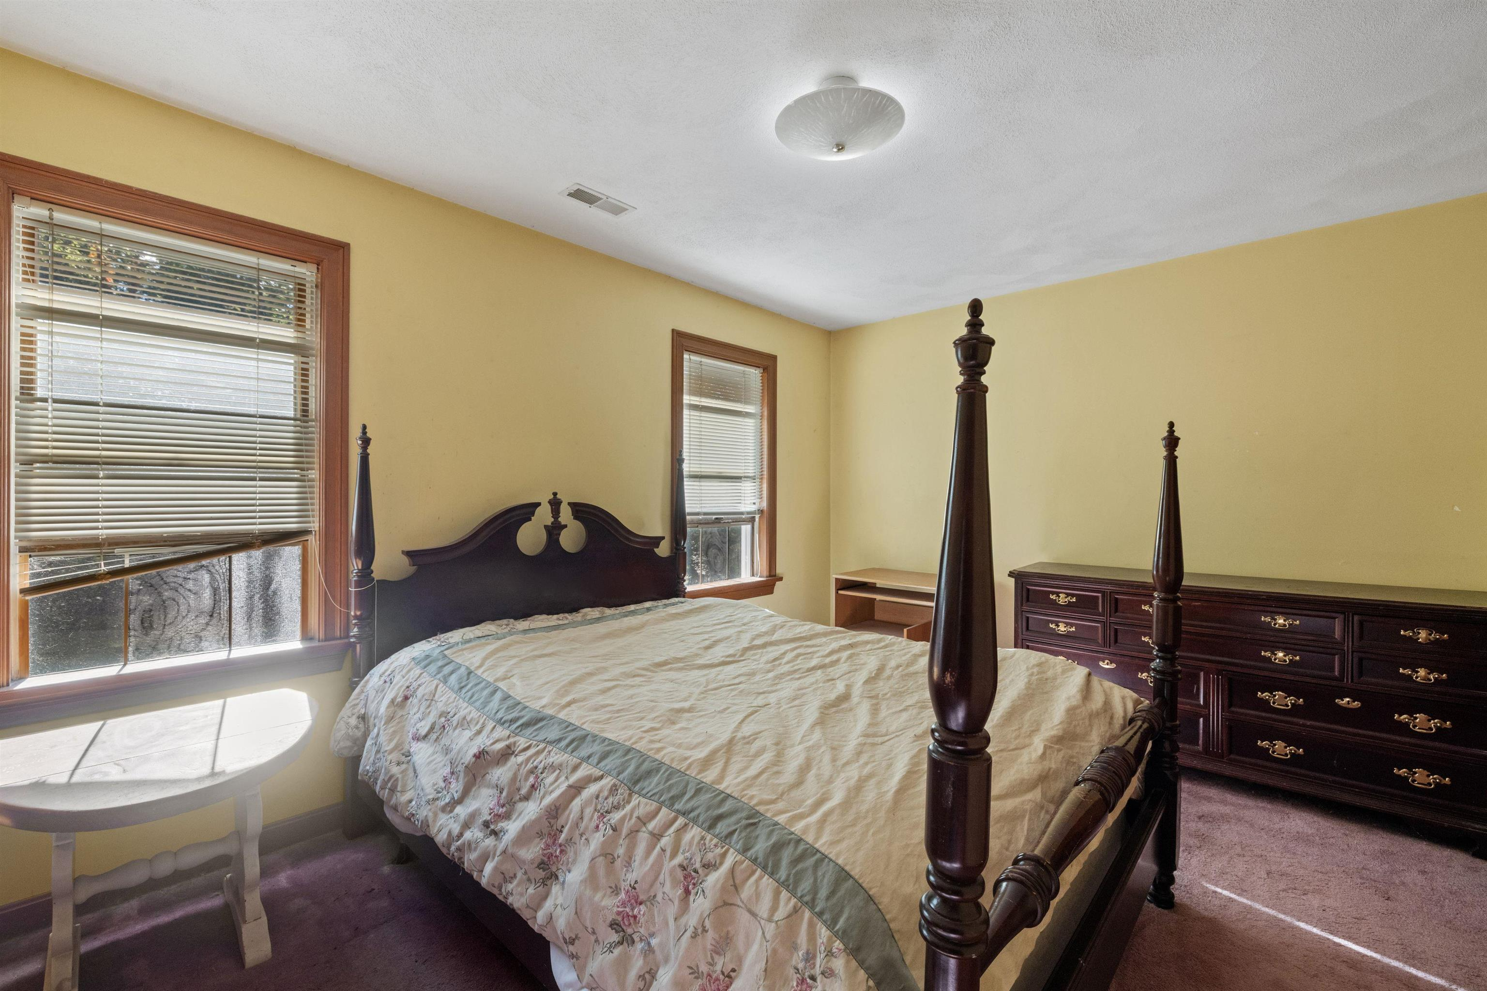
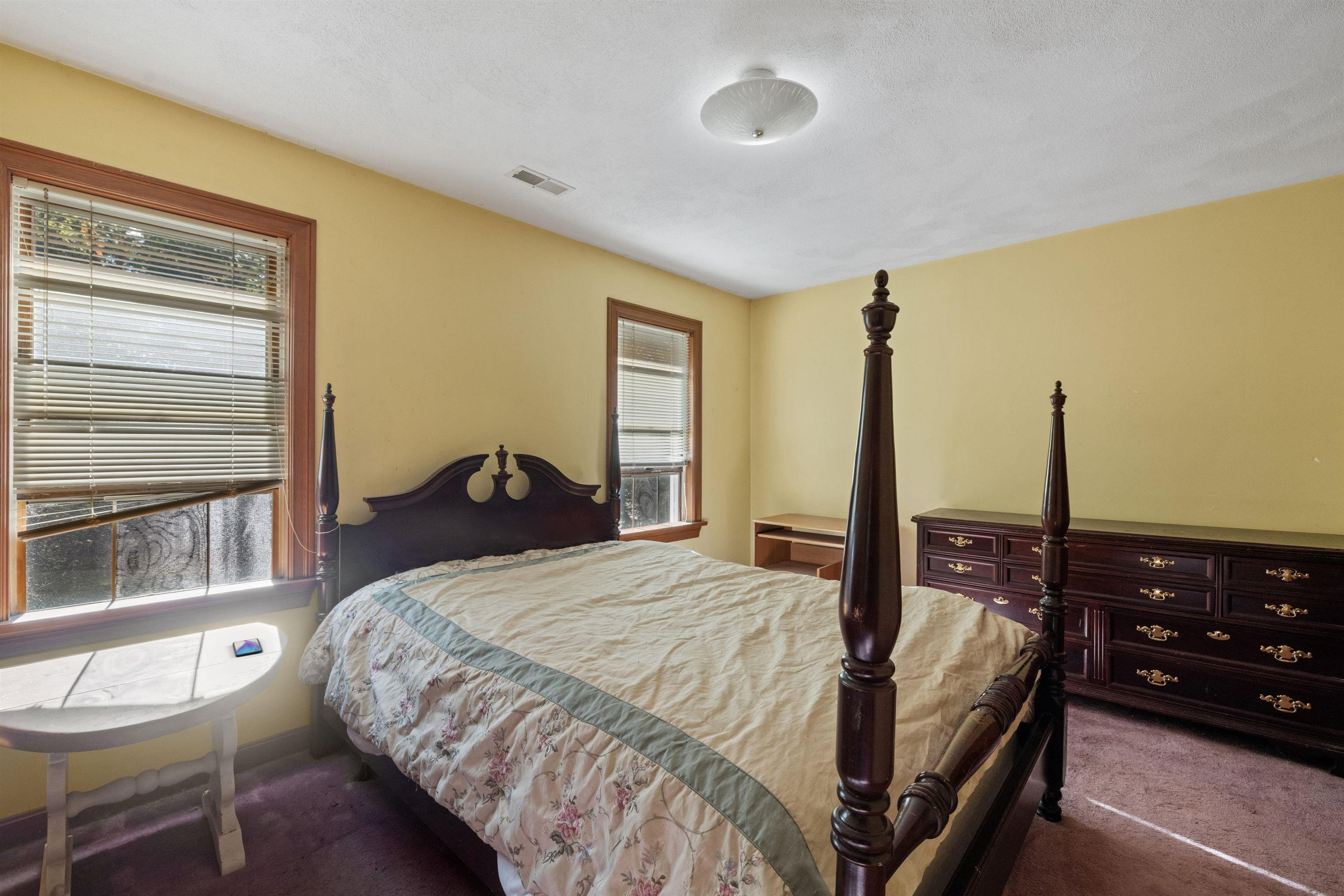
+ smartphone [232,638,263,657]
